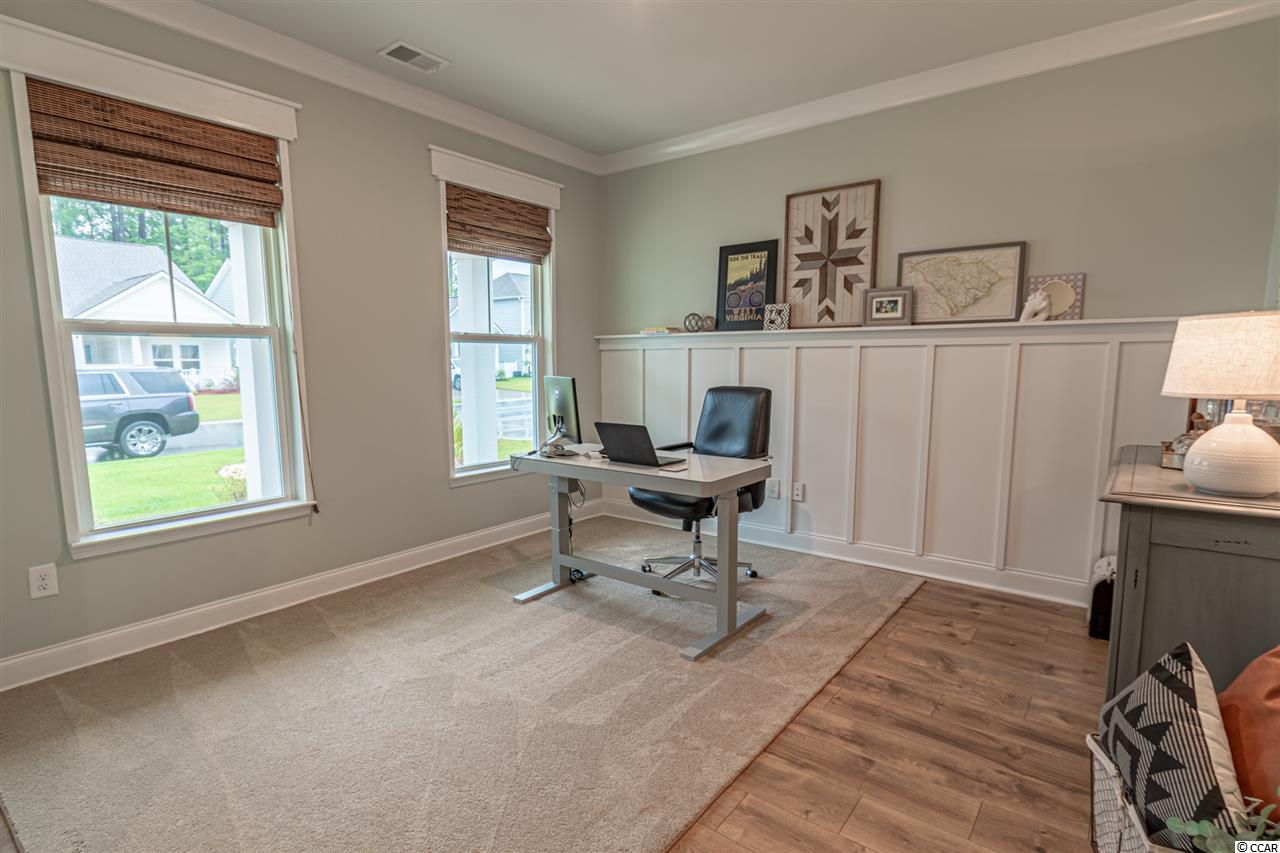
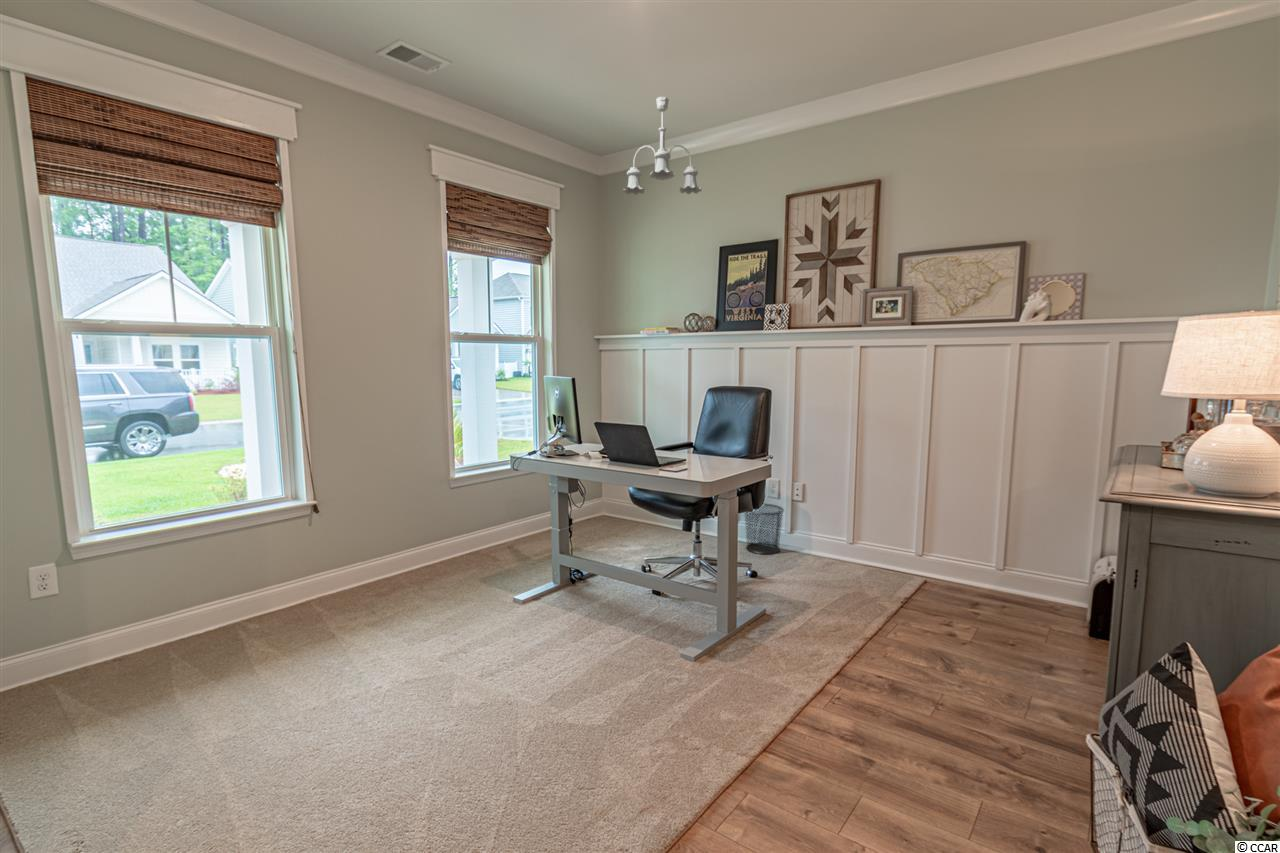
+ waste bin [744,503,785,555]
+ ceiling light fixture [622,96,703,196]
